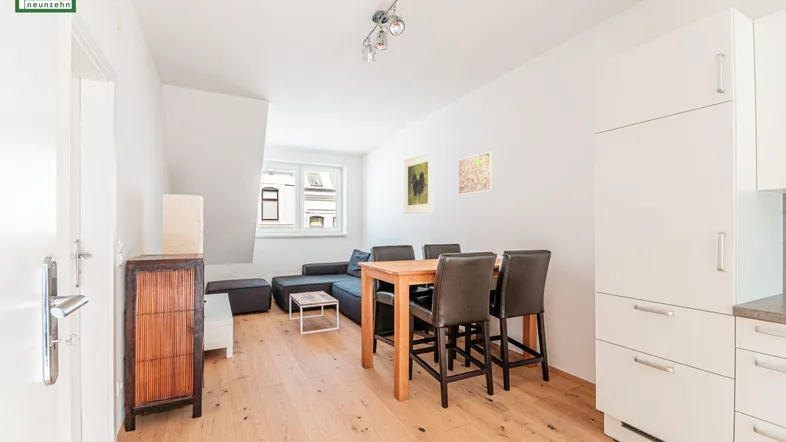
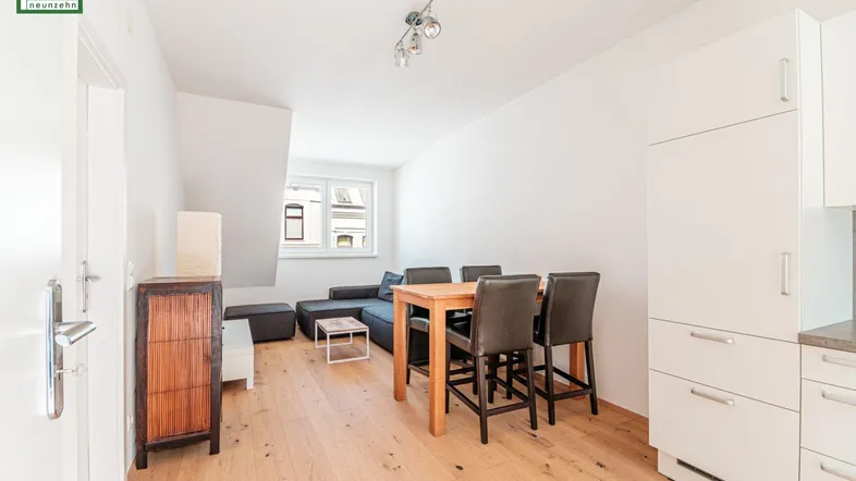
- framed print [403,150,435,214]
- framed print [457,151,494,195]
